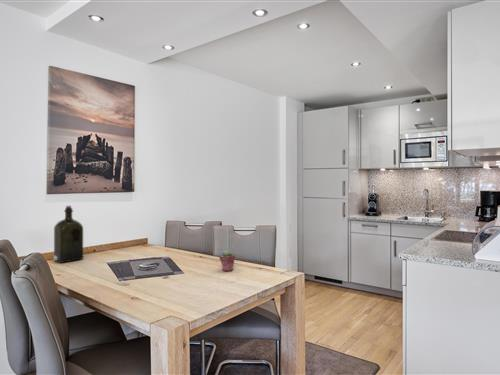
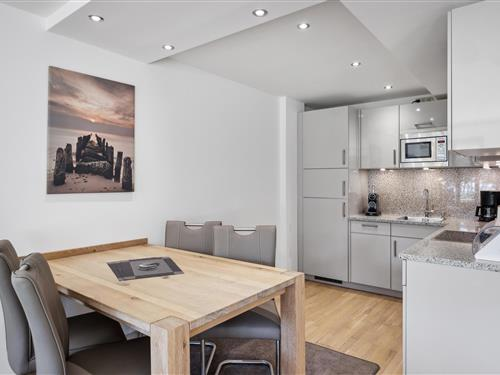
- potted succulent [218,248,236,272]
- liquor [53,205,84,264]
